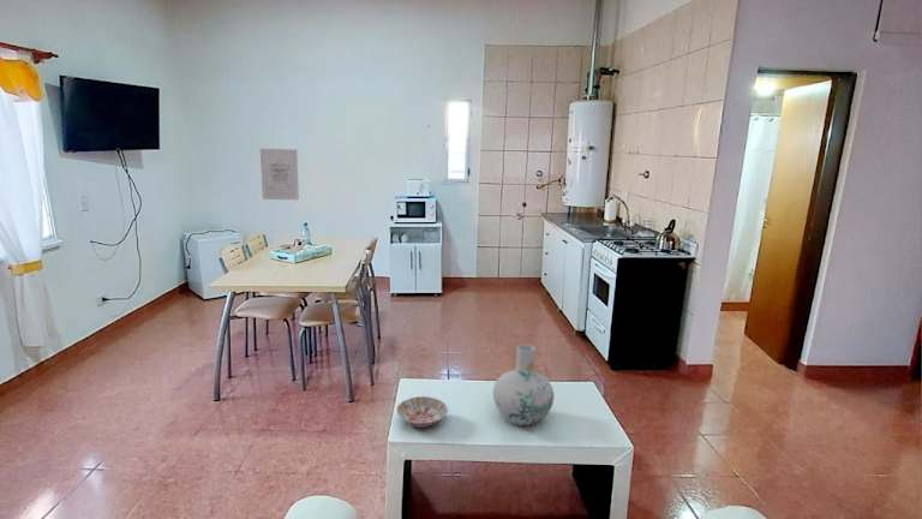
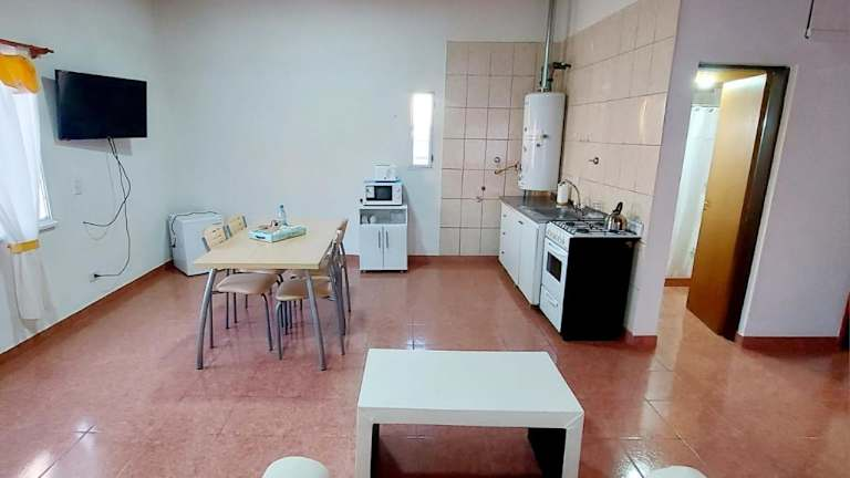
- bowl [395,395,449,429]
- vase [492,344,555,428]
- wall art [259,148,300,202]
